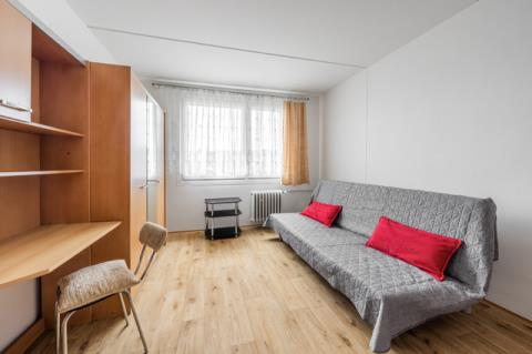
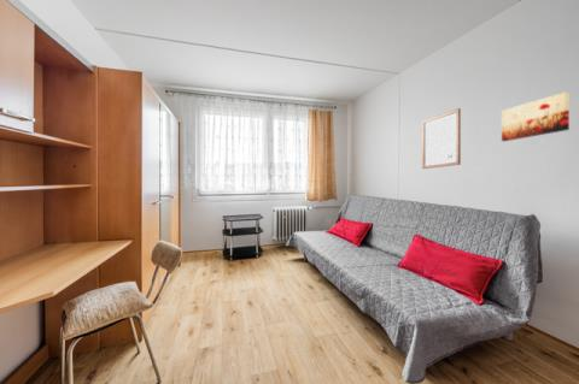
+ wall art [501,91,571,142]
+ wall art [421,107,462,170]
